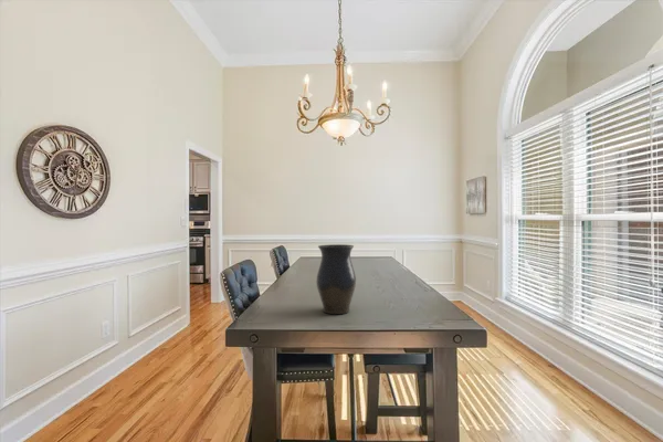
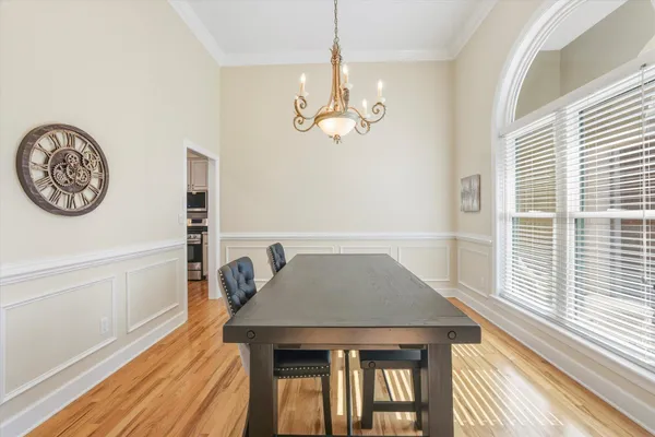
- vase [315,243,357,315]
